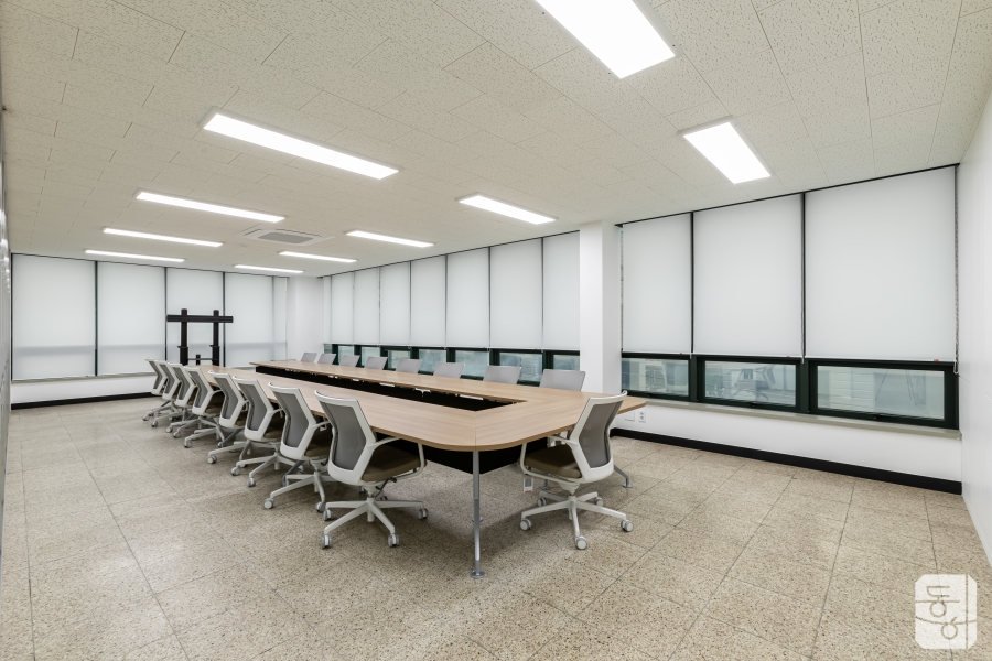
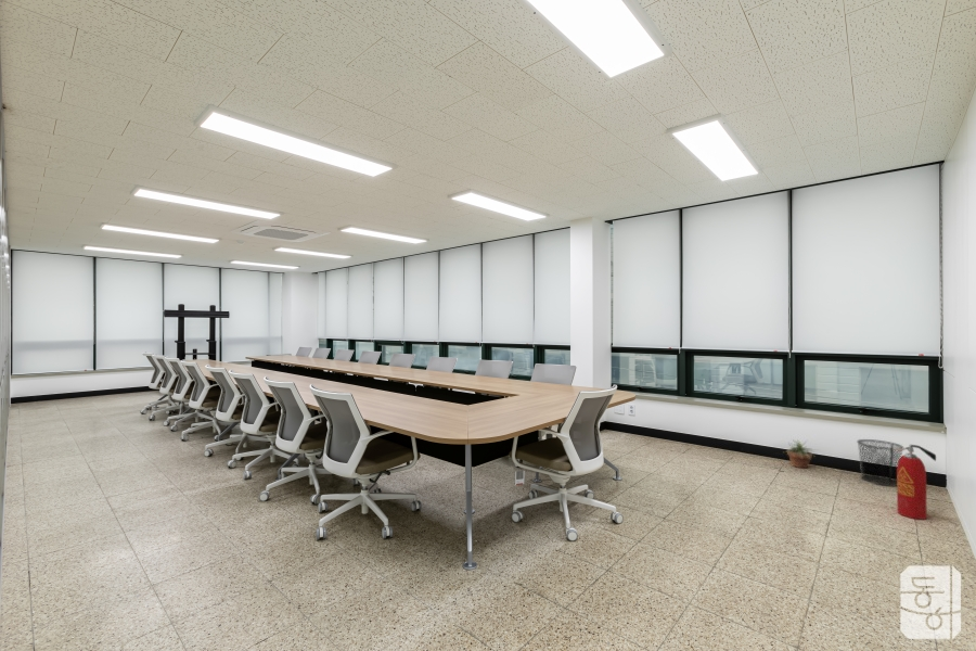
+ trash can [856,438,904,487]
+ fire extinguisher [894,444,937,521]
+ potted plant [781,439,819,469]
